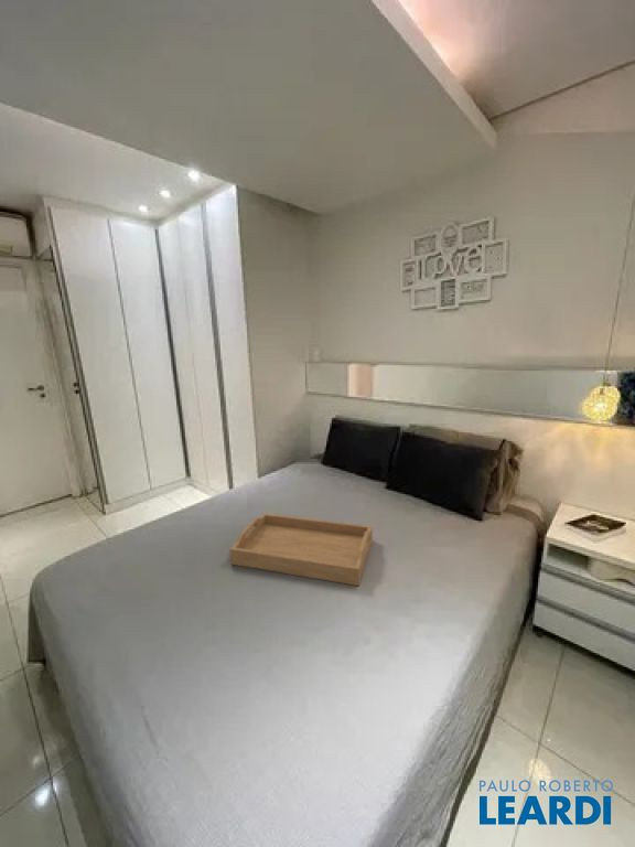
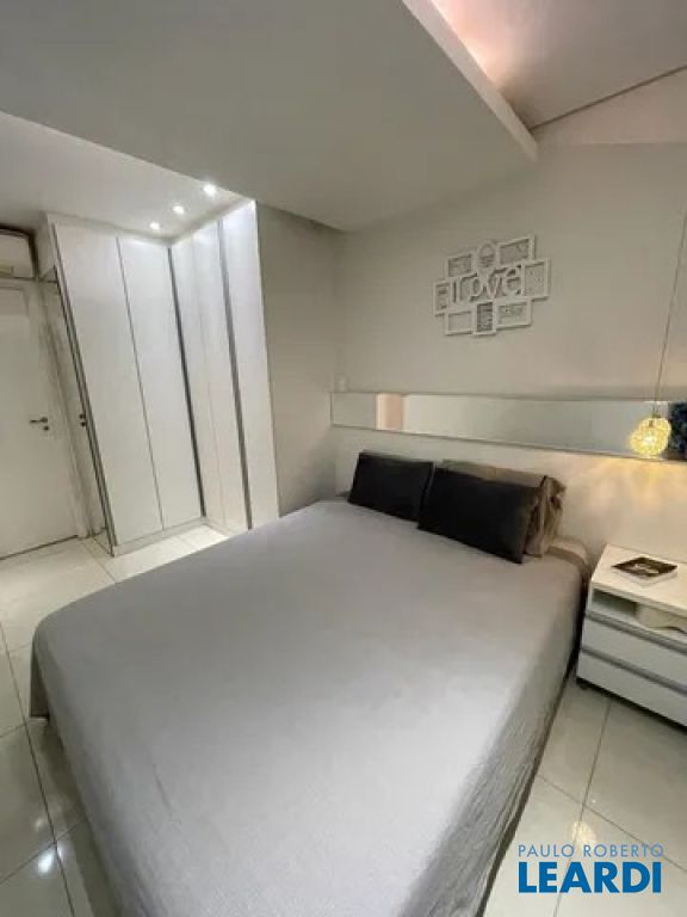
- serving tray [228,512,374,587]
